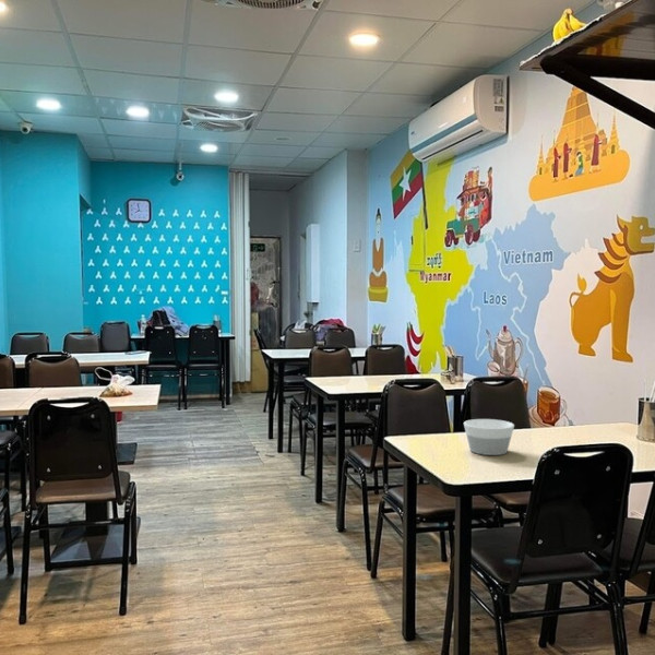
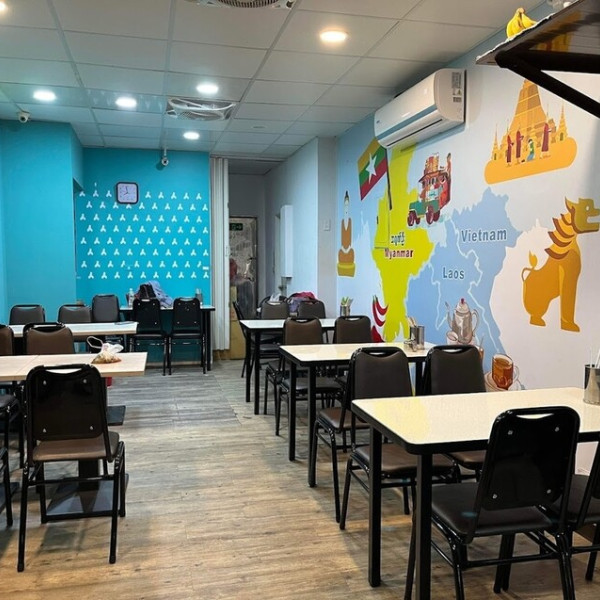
- bowl [463,418,515,456]
